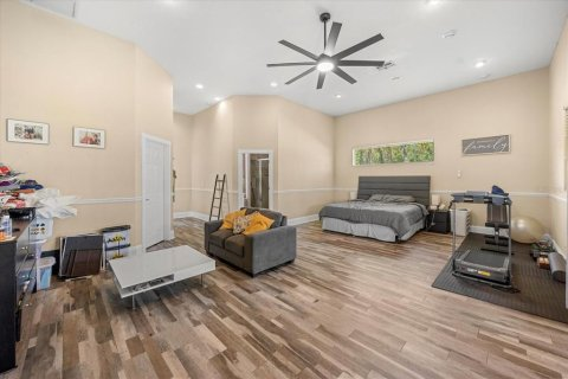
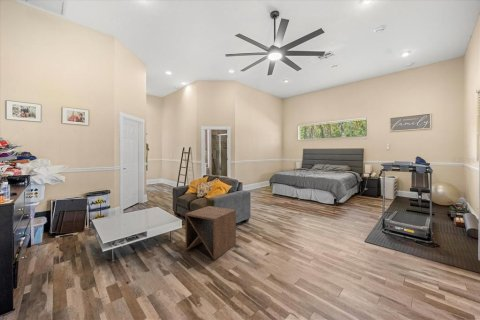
+ side table [184,205,237,261]
